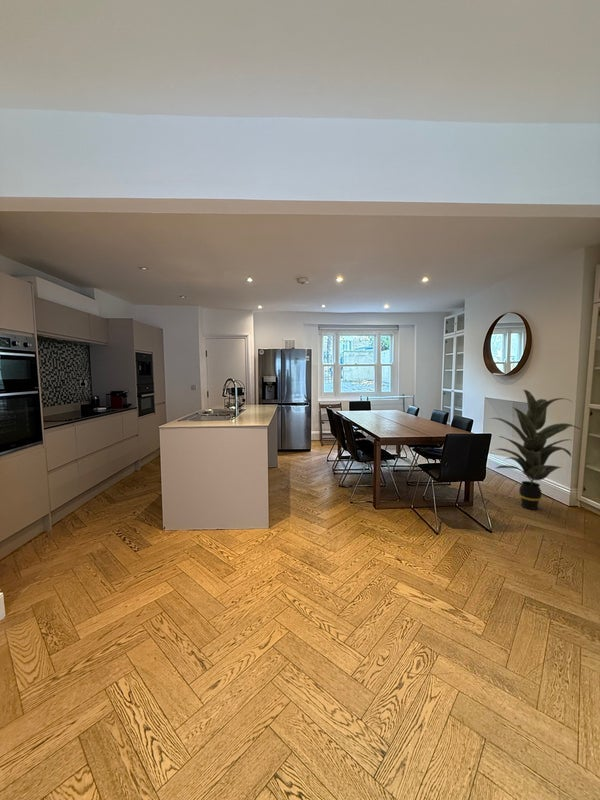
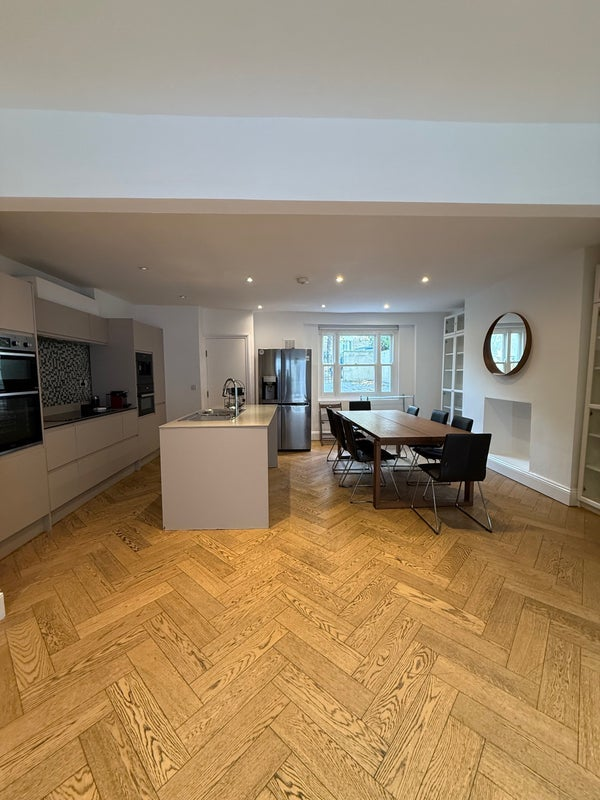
- indoor plant [488,389,582,510]
